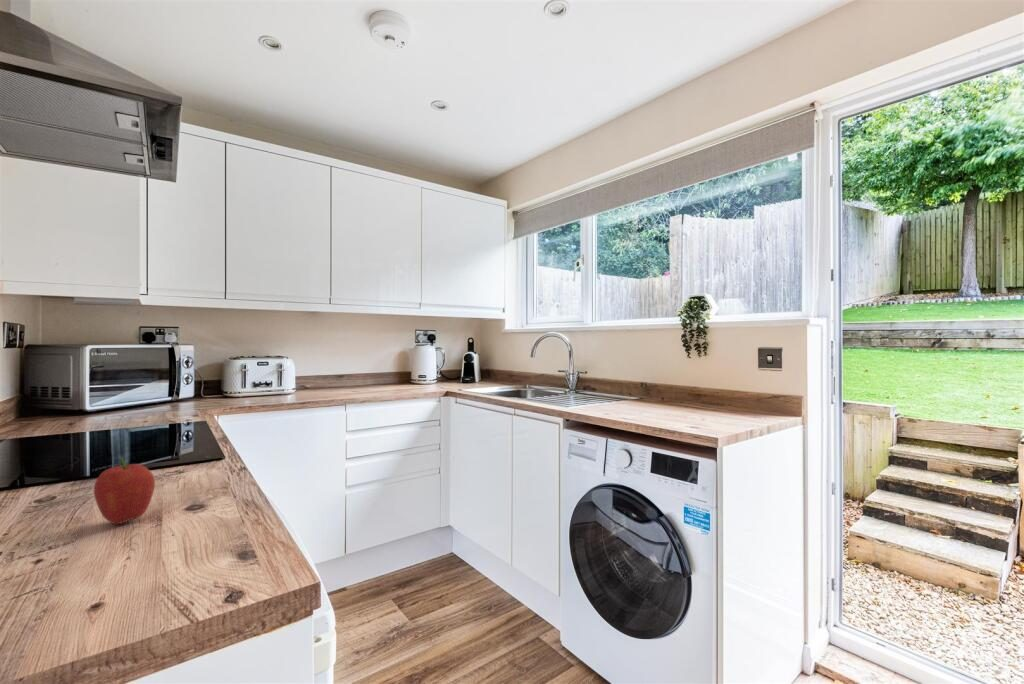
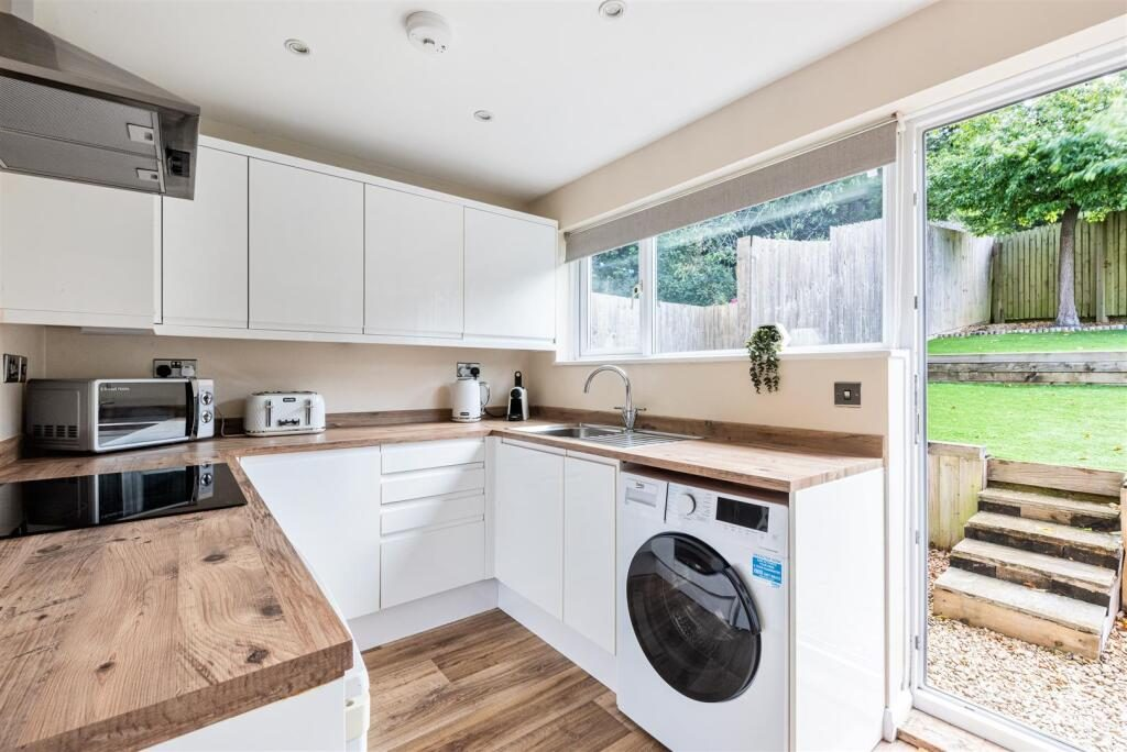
- fruit [93,456,156,525]
